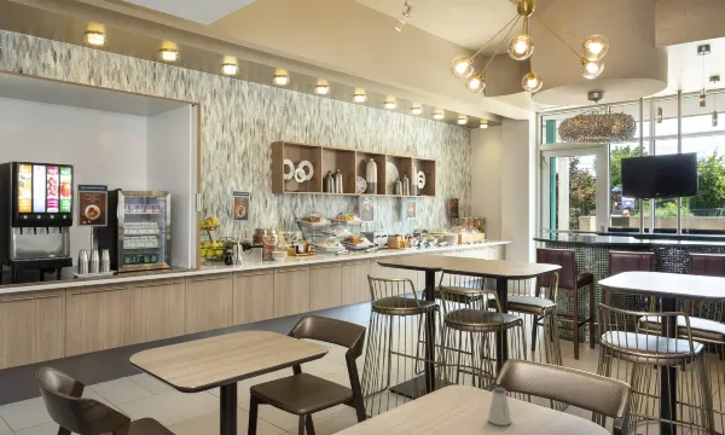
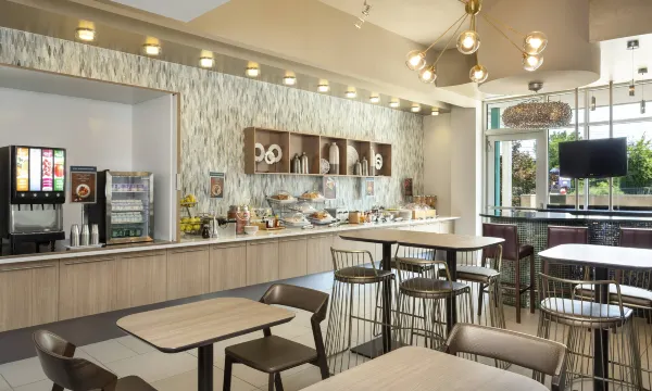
- saltshaker [487,385,512,427]
